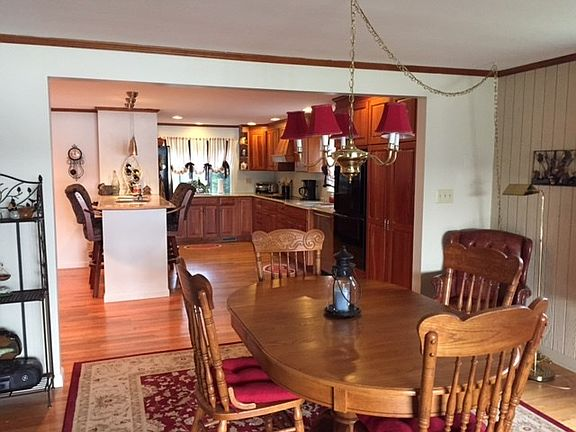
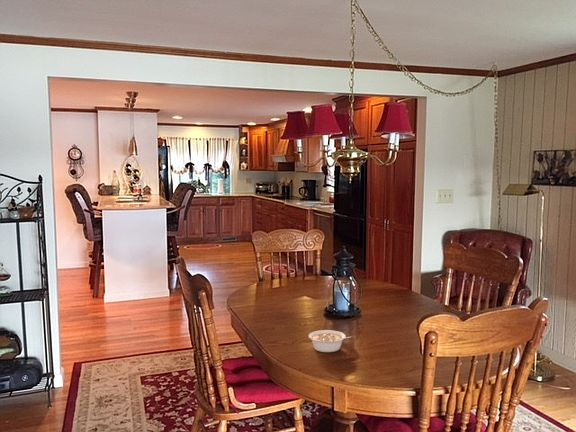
+ legume [308,329,353,353]
